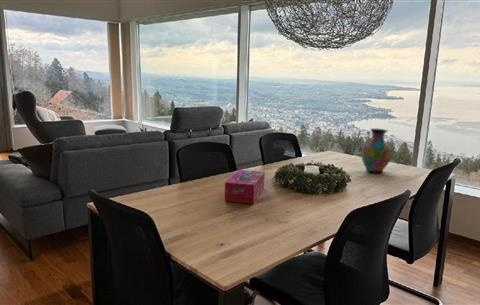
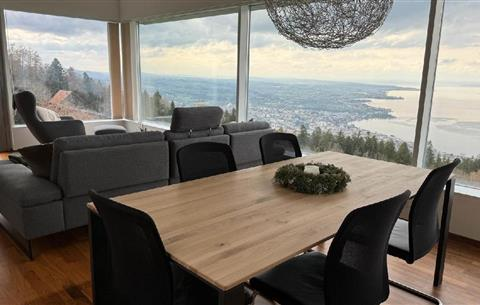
- tissue box [224,169,266,205]
- vase [360,127,392,174]
